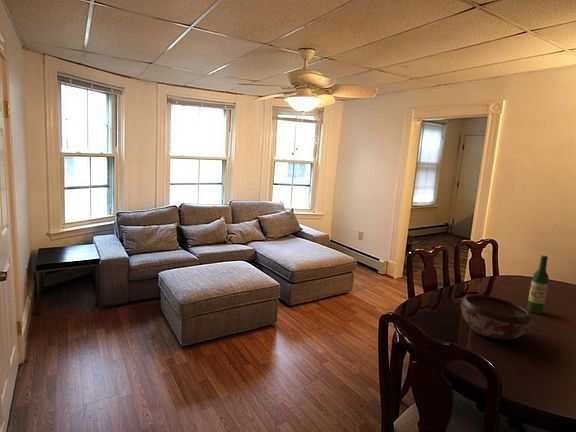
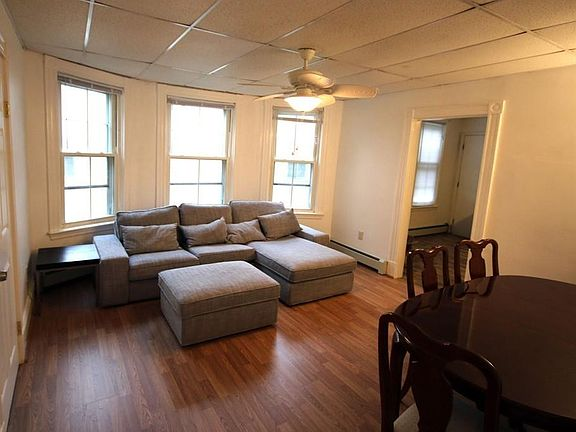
- decorative bowl [460,294,533,341]
- wine bottle [526,255,550,315]
